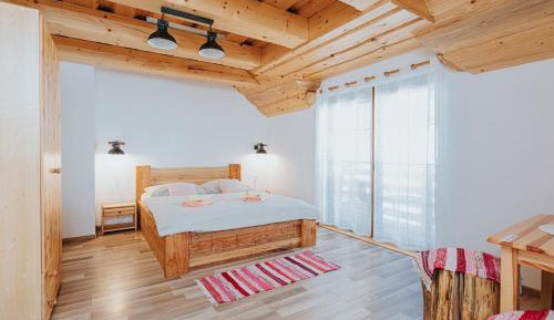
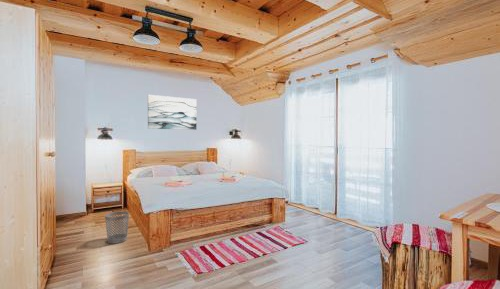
+ wastebasket [104,210,130,245]
+ wall art [147,94,197,131]
